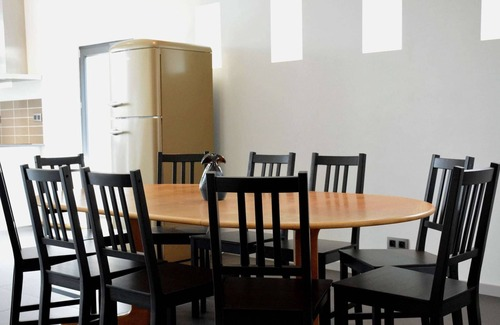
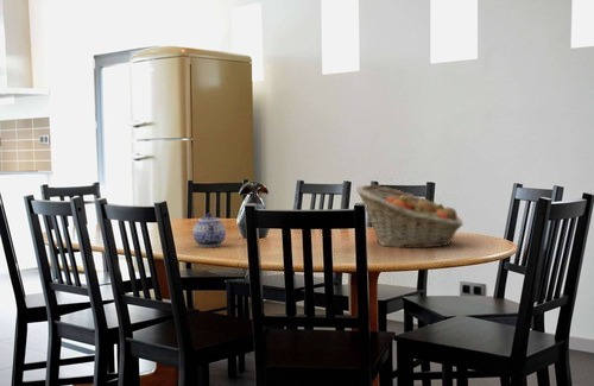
+ fruit basket [355,184,465,249]
+ teapot [191,213,227,248]
